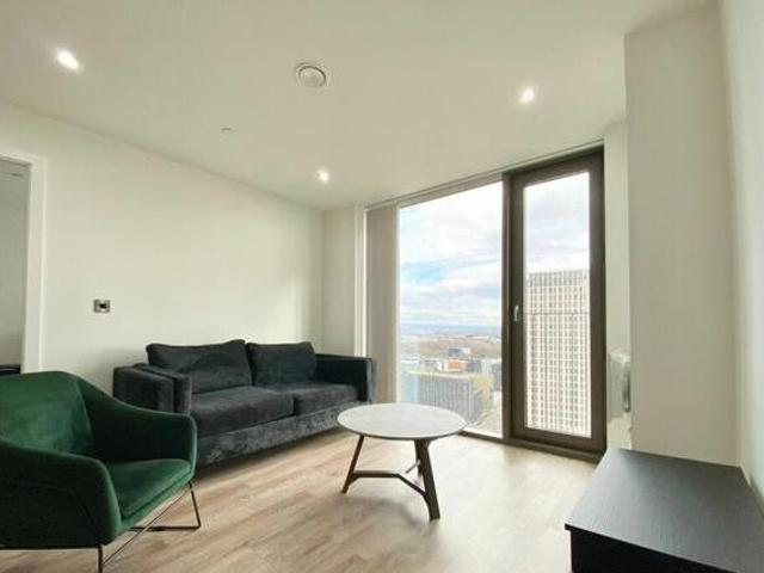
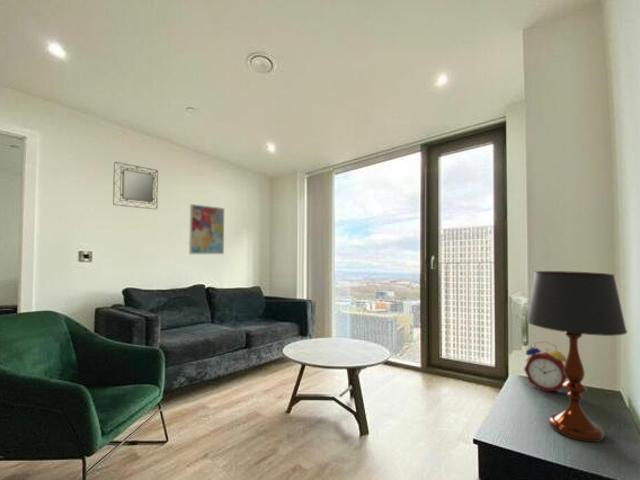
+ alarm clock [523,340,567,394]
+ table lamp [526,270,628,443]
+ home mirror [112,161,159,210]
+ wall art [188,203,225,255]
